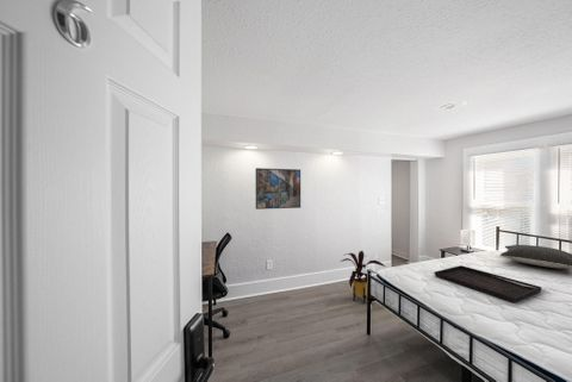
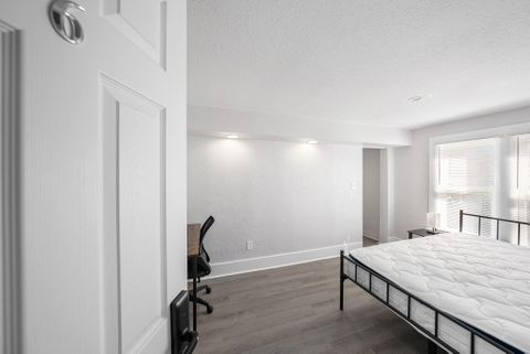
- pillow [499,244,572,269]
- serving tray [433,264,542,303]
- house plant [338,250,386,305]
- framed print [255,167,301,211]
